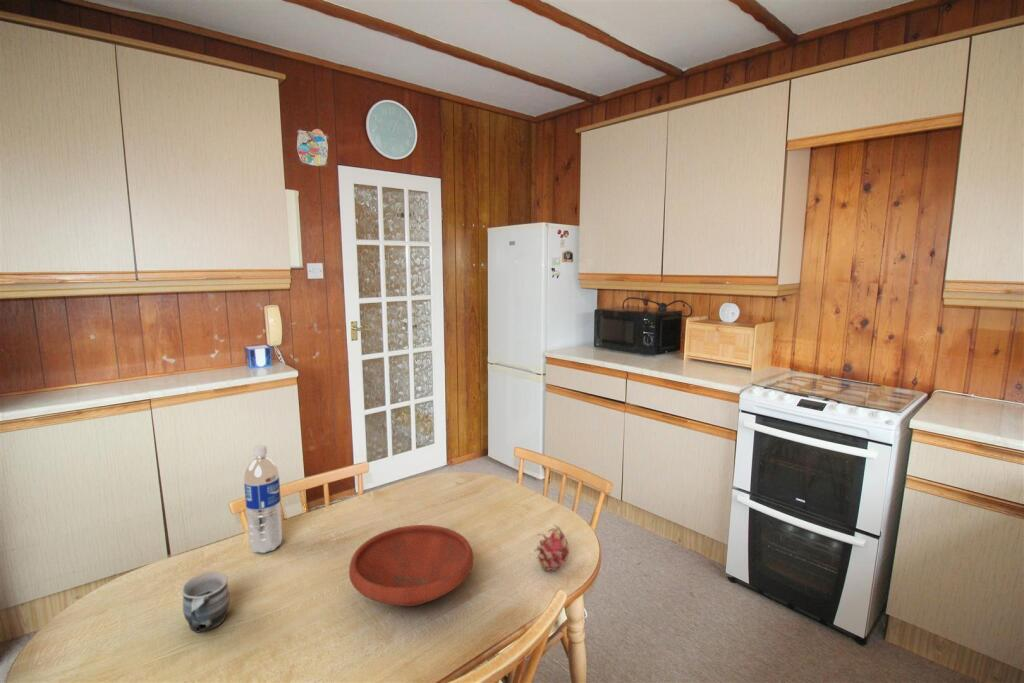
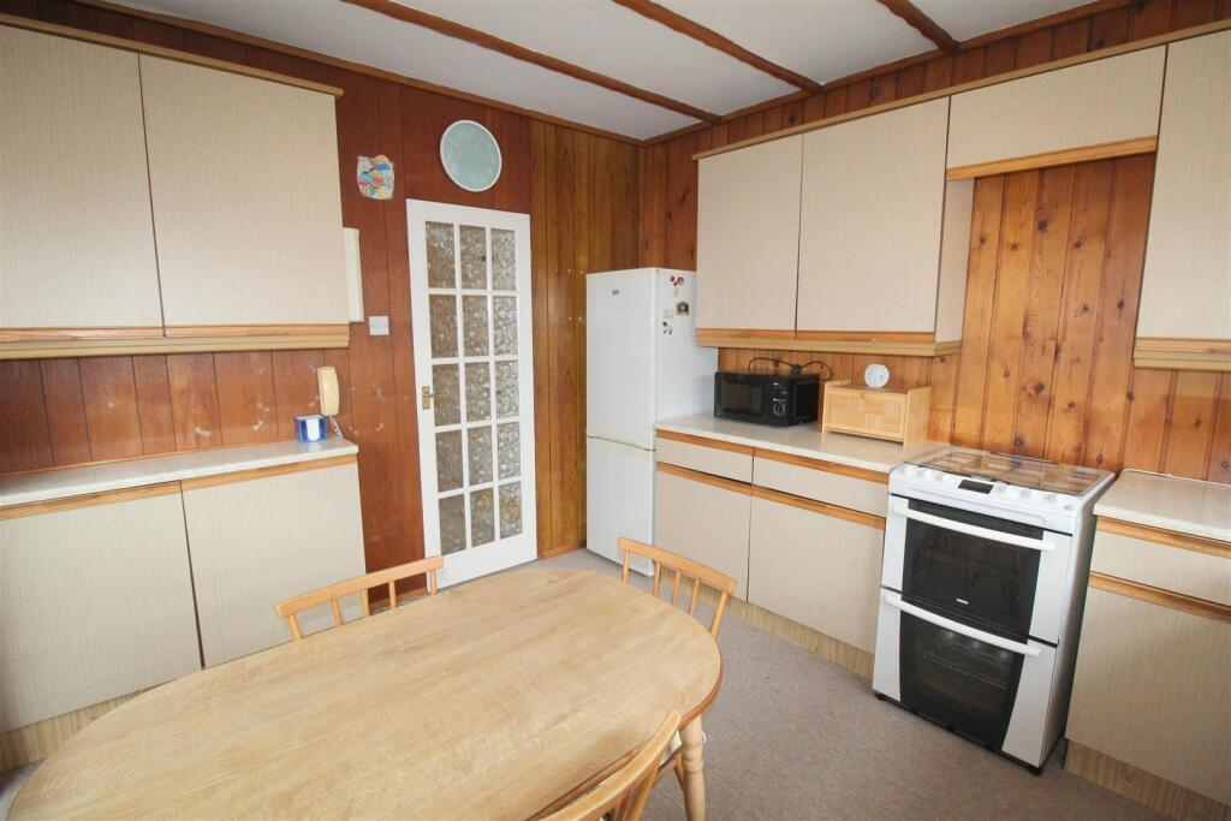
- bowl [348,524,474,607]
- mug [181,570,231,633]
- water bottle [243,444,283,554]
- fruit [534,523,570,572]
